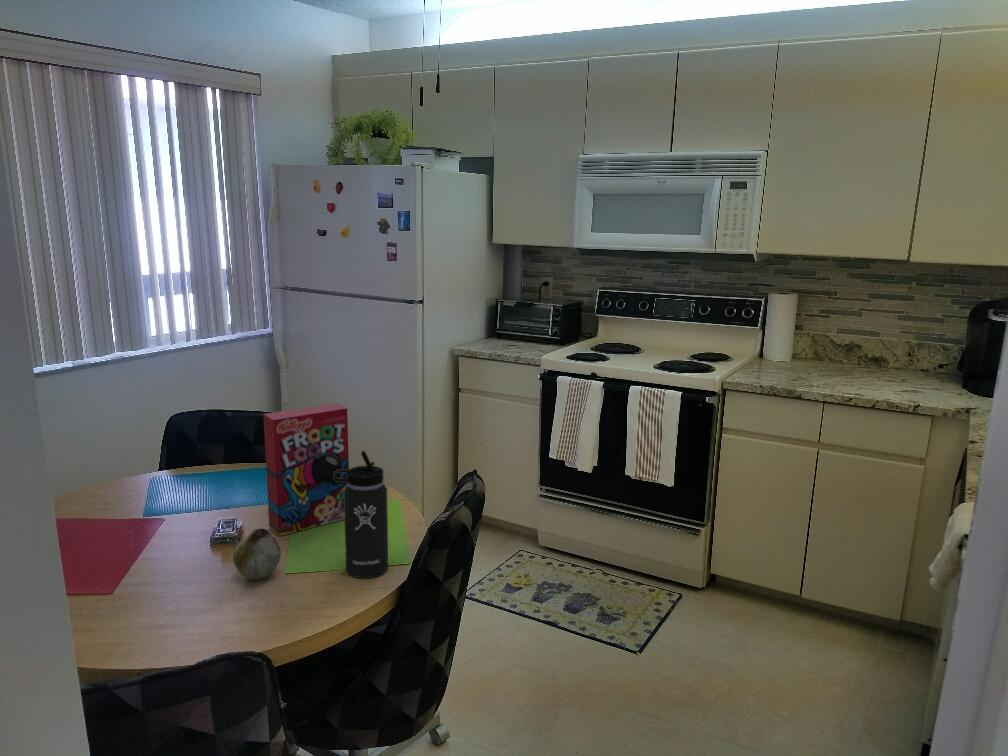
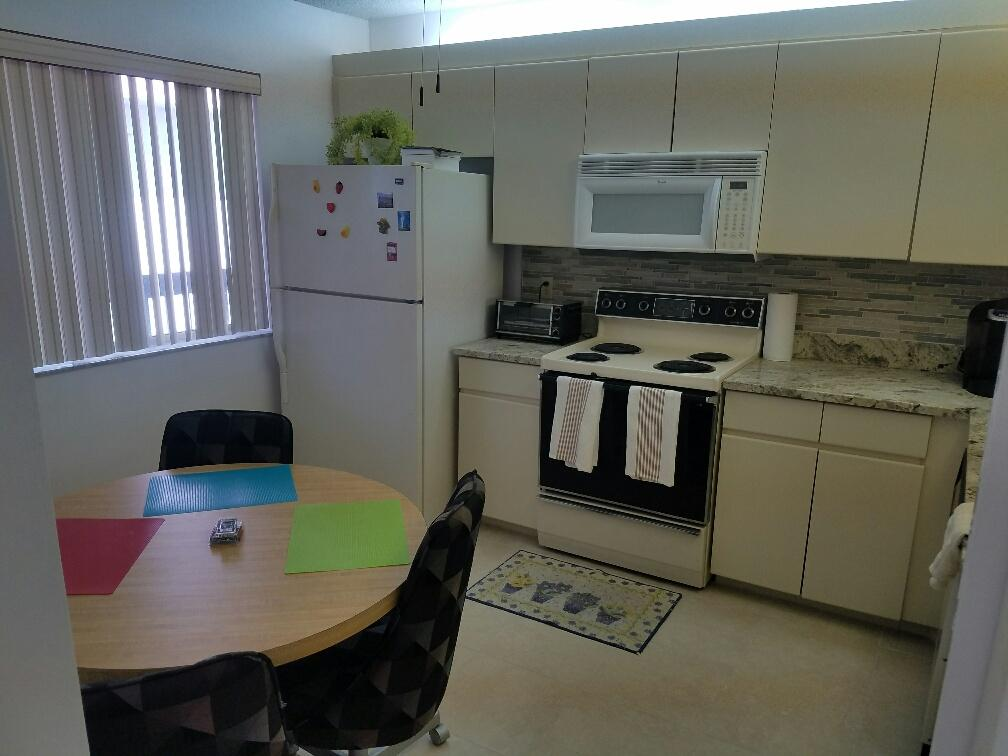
- thermos bottle [333,450,389,579]
- fruit [232,527,282,580]
- cereal box [262,402,350,537]
